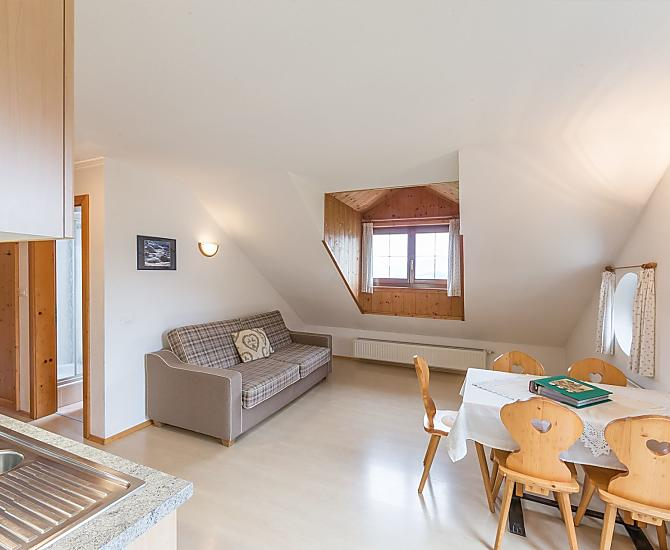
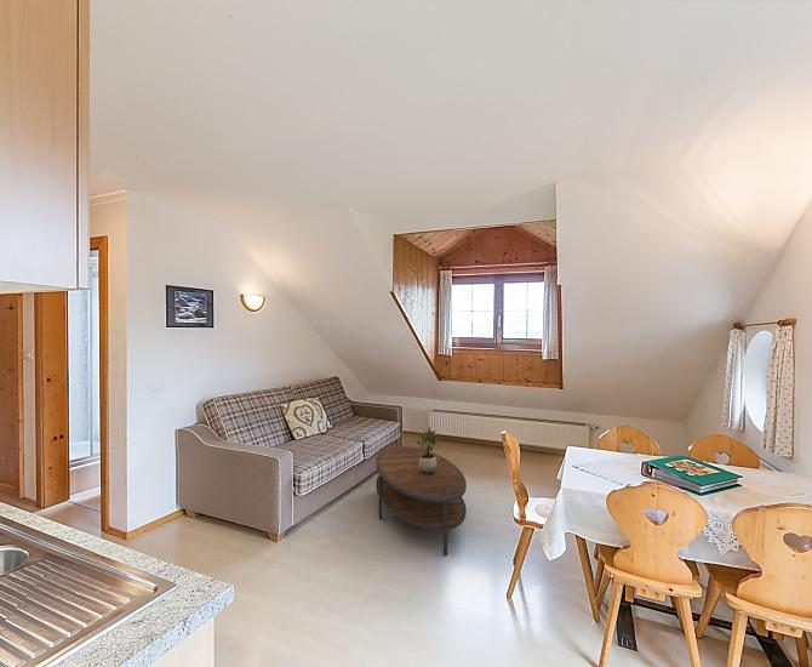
+ potted plant [413,426,439,474]
+ coffee table [374,445,468,557]
